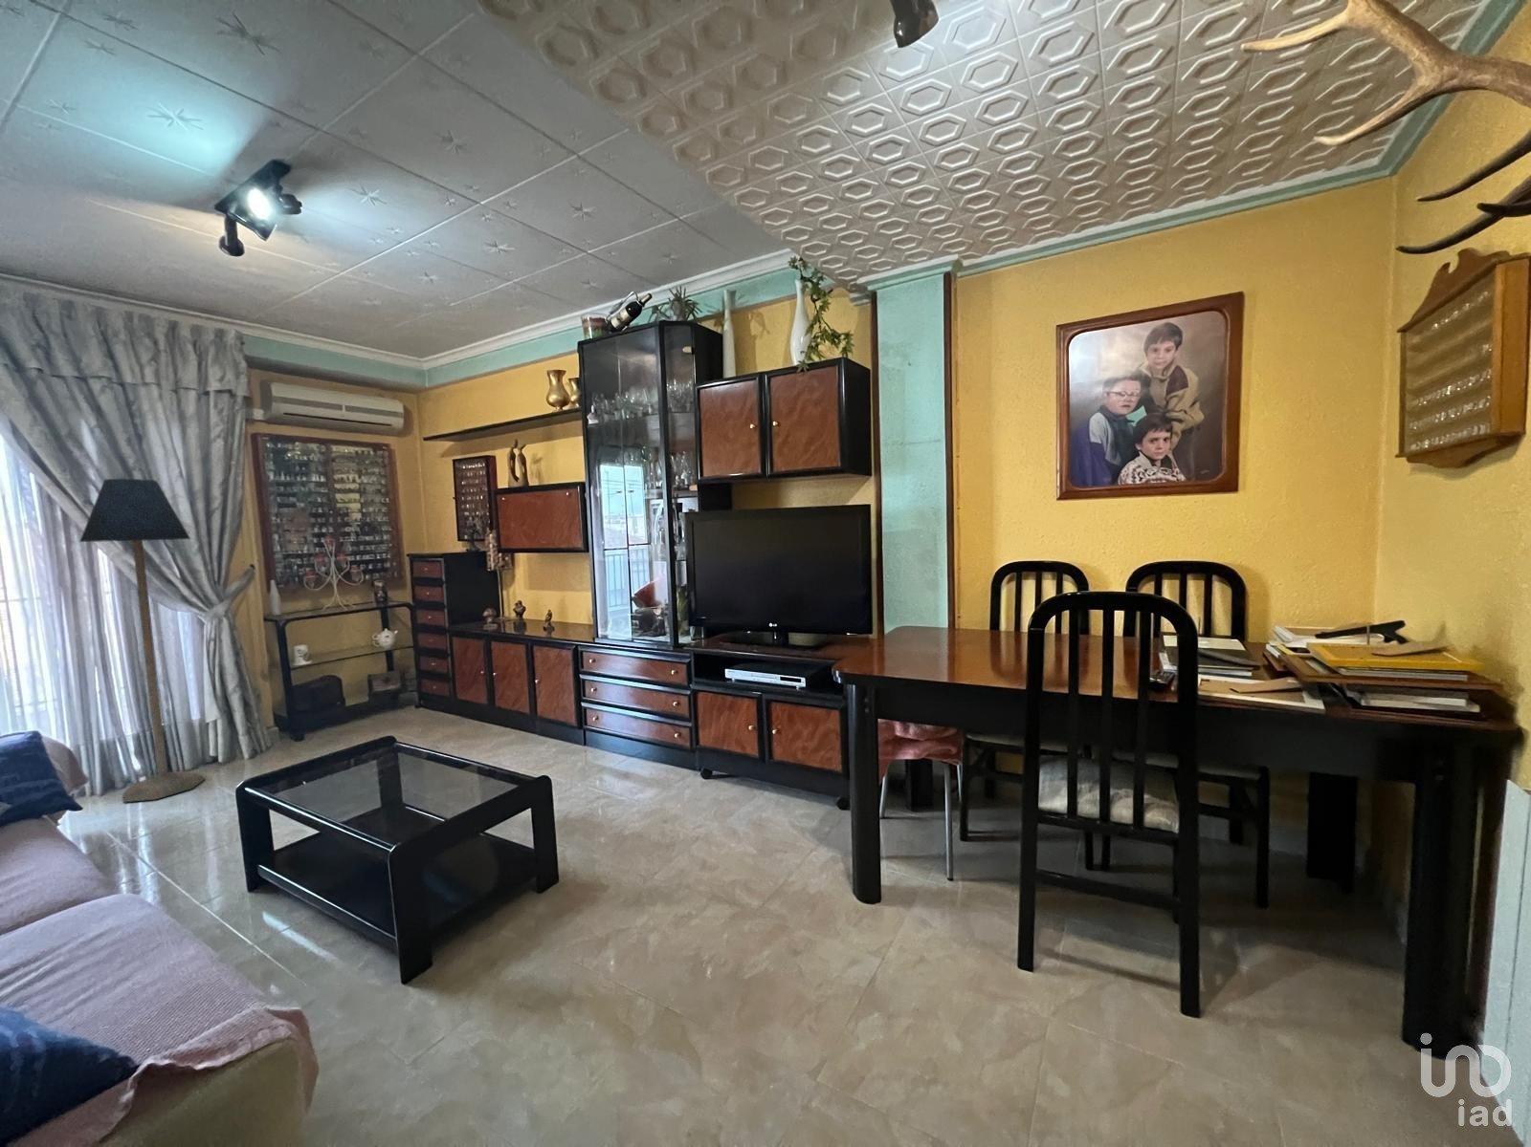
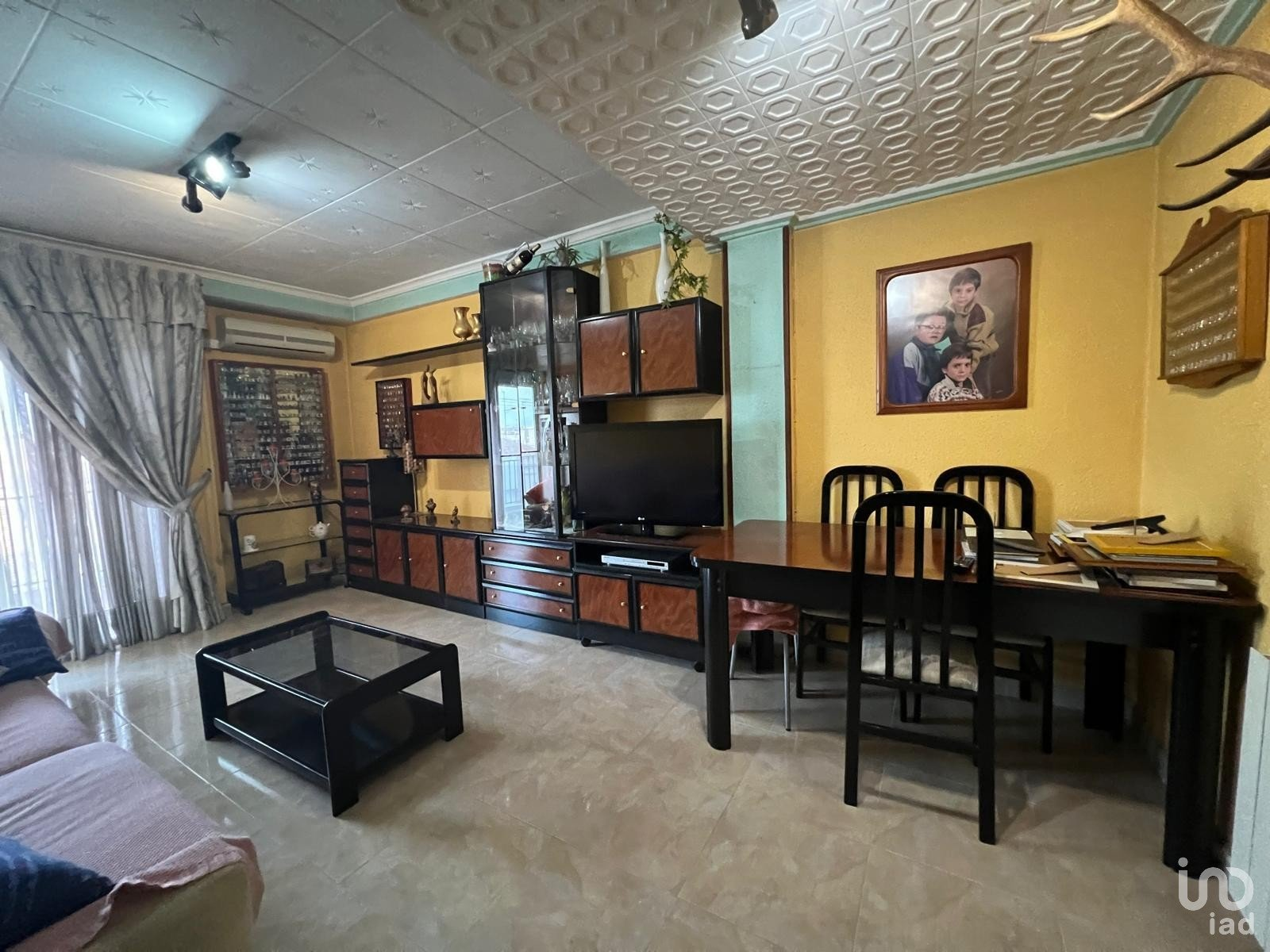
- floor lamp [78,478,206,802]
